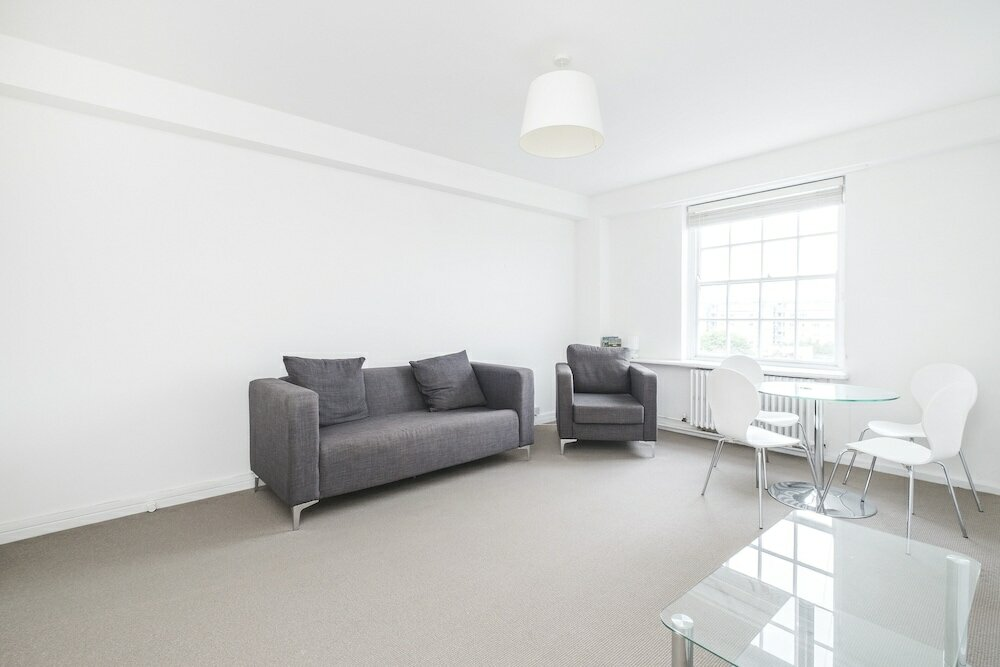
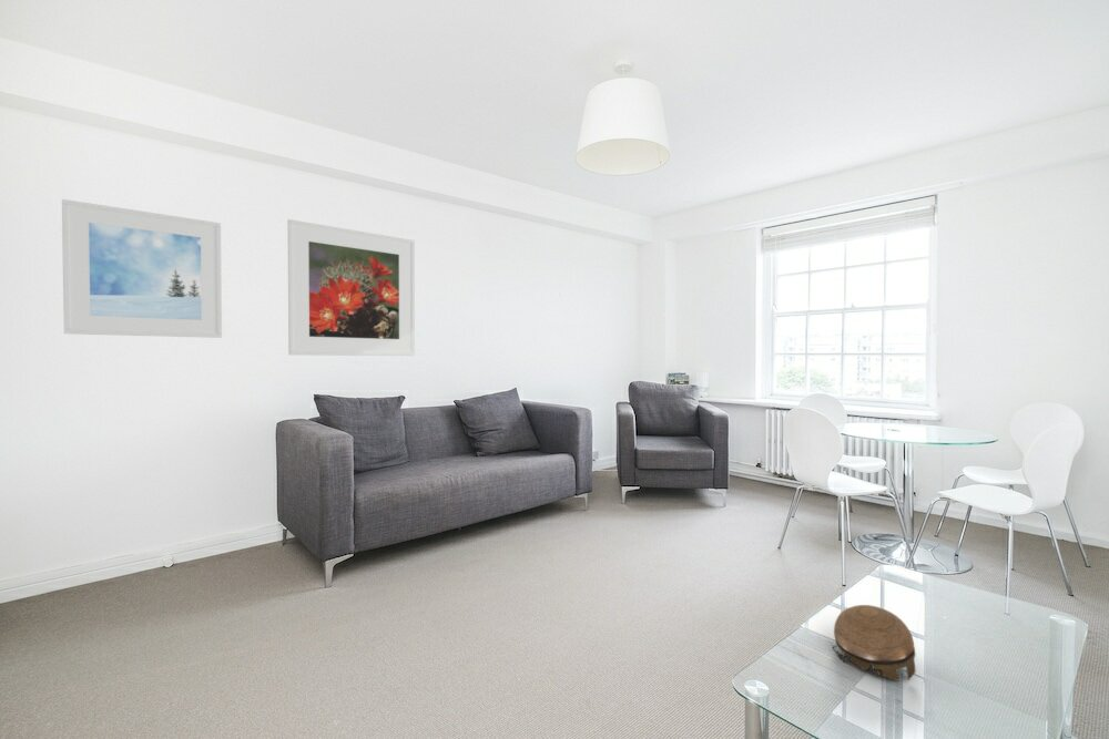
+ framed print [286,218,416,357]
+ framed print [61,198,223,339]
+ decorative bowl [831,604,917,681]
